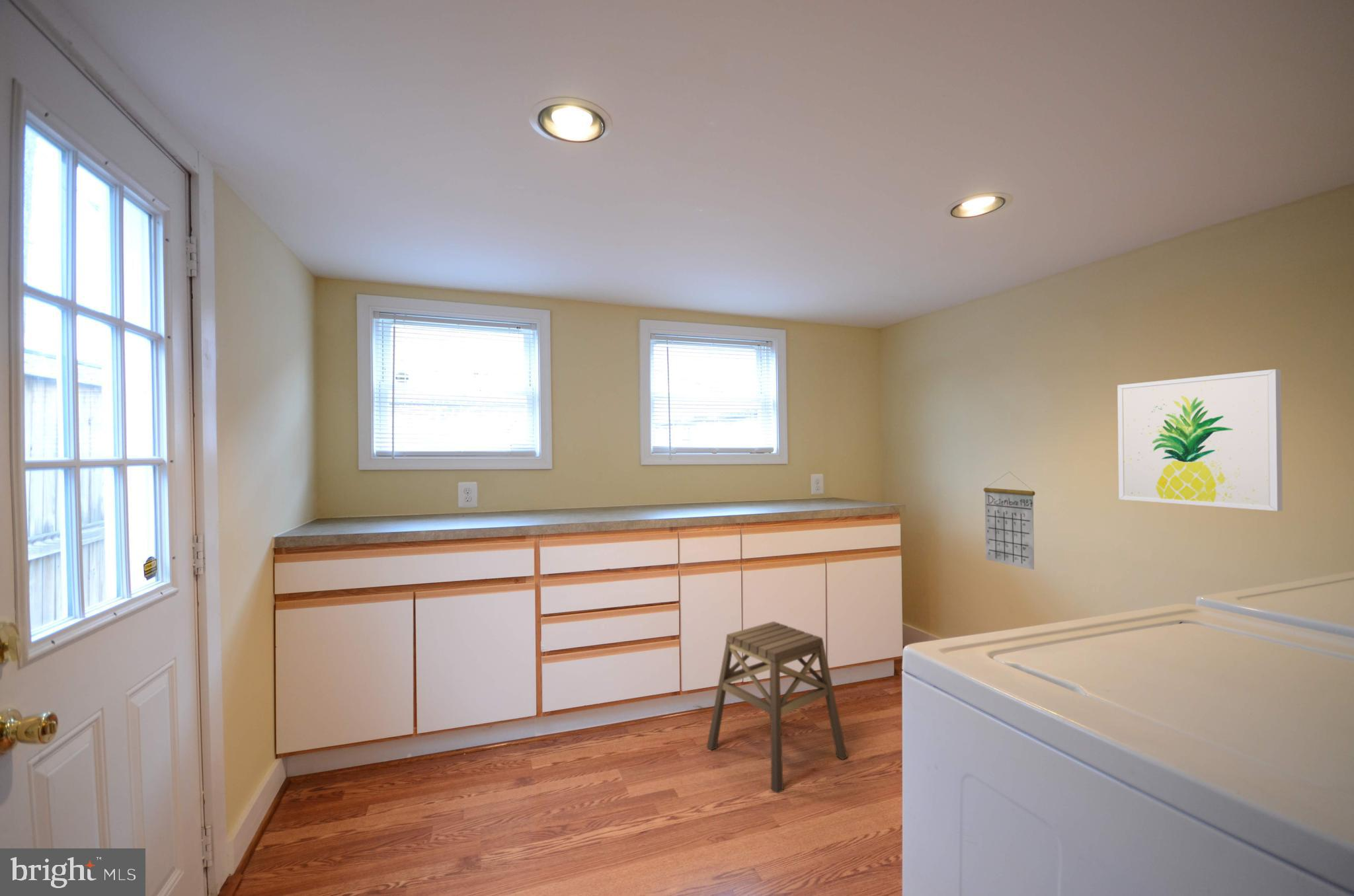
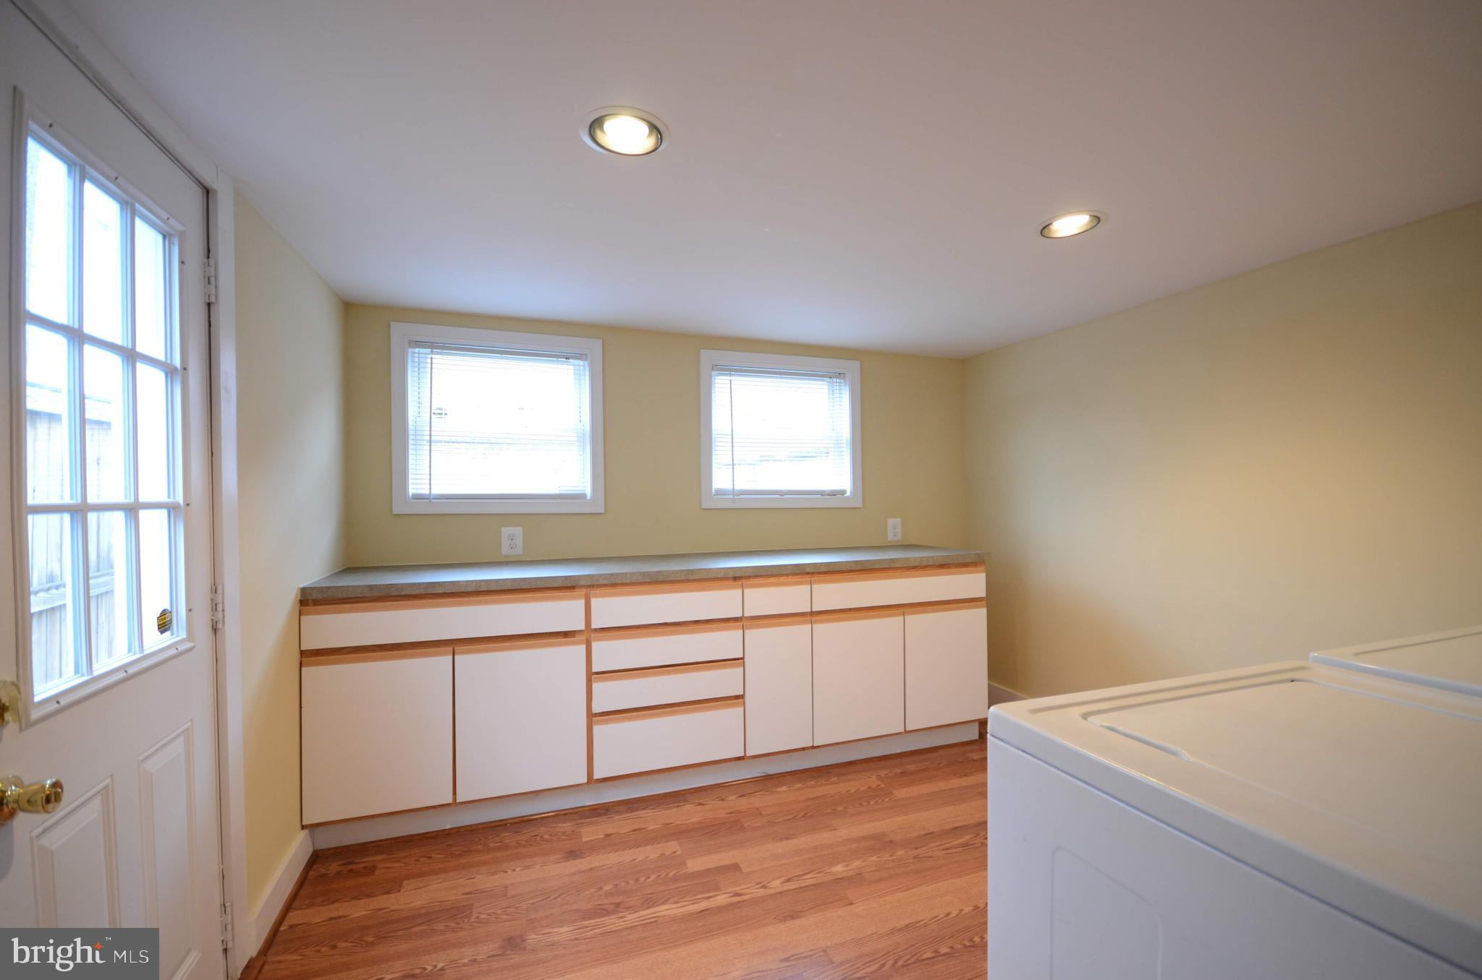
- calendar [983,471,1036,570]
- wall art [1117,369,1283,511]
- stool [706,620,848,794]
